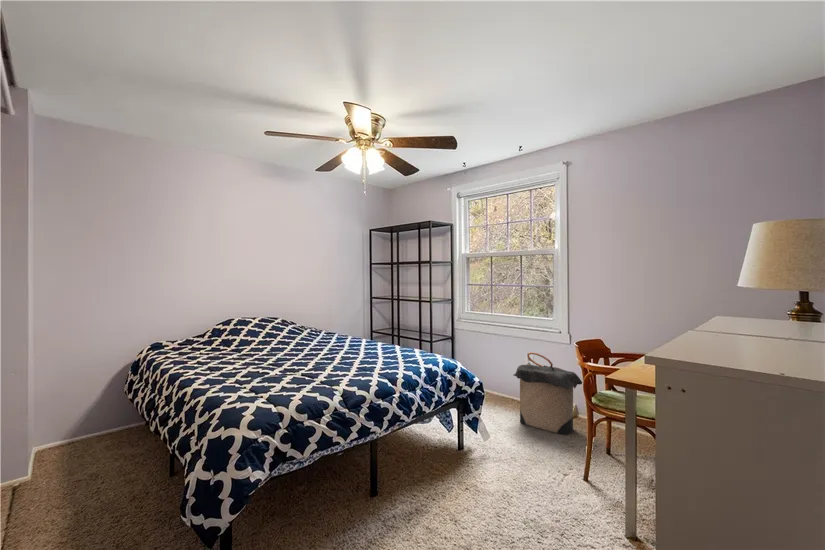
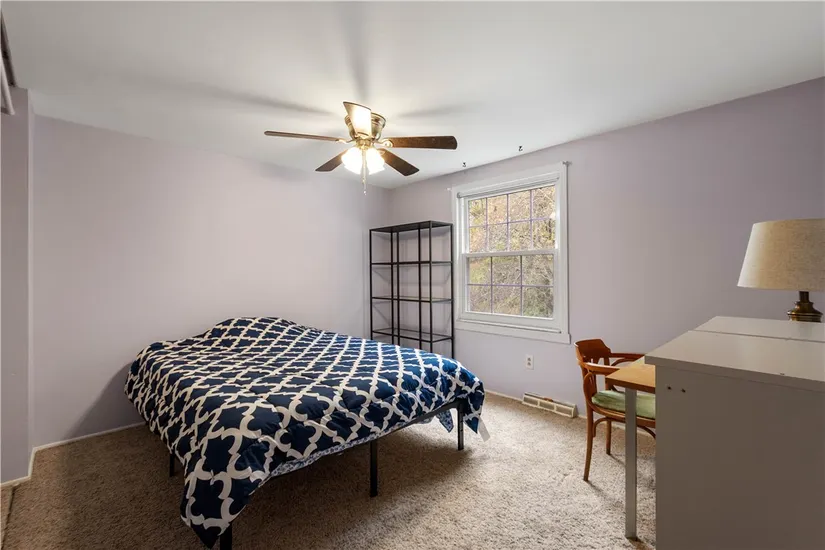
- laundry hamper [512,351,583,436]
